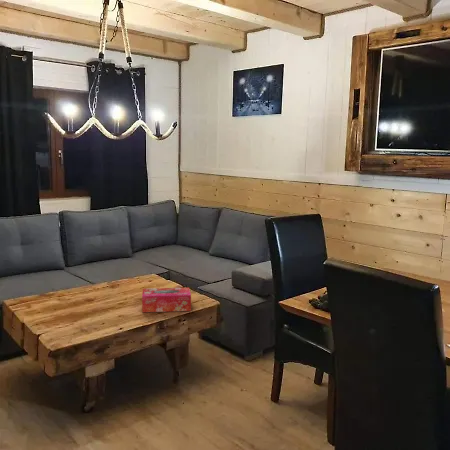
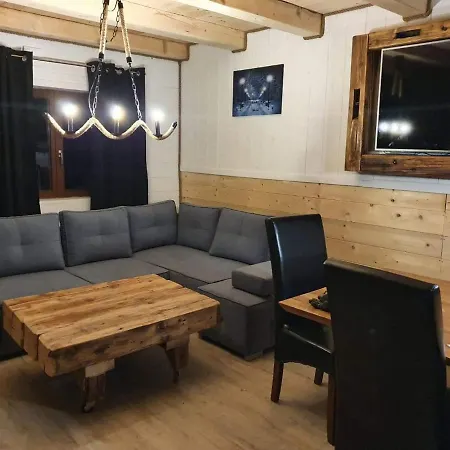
- tissue box [141,287,192,313]
